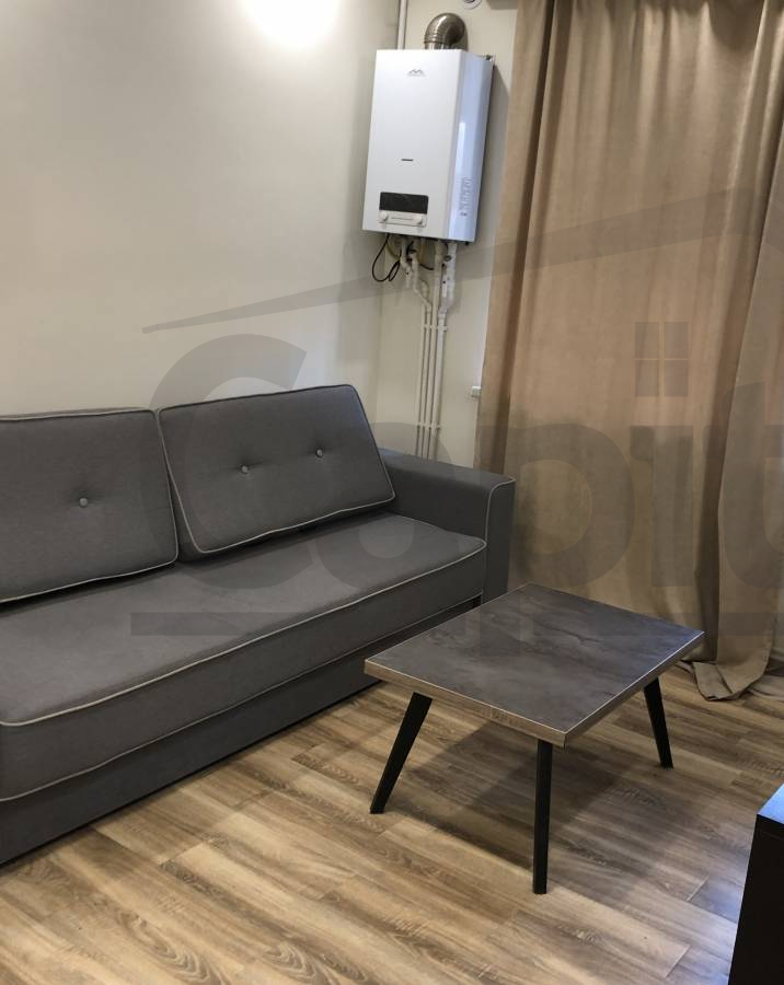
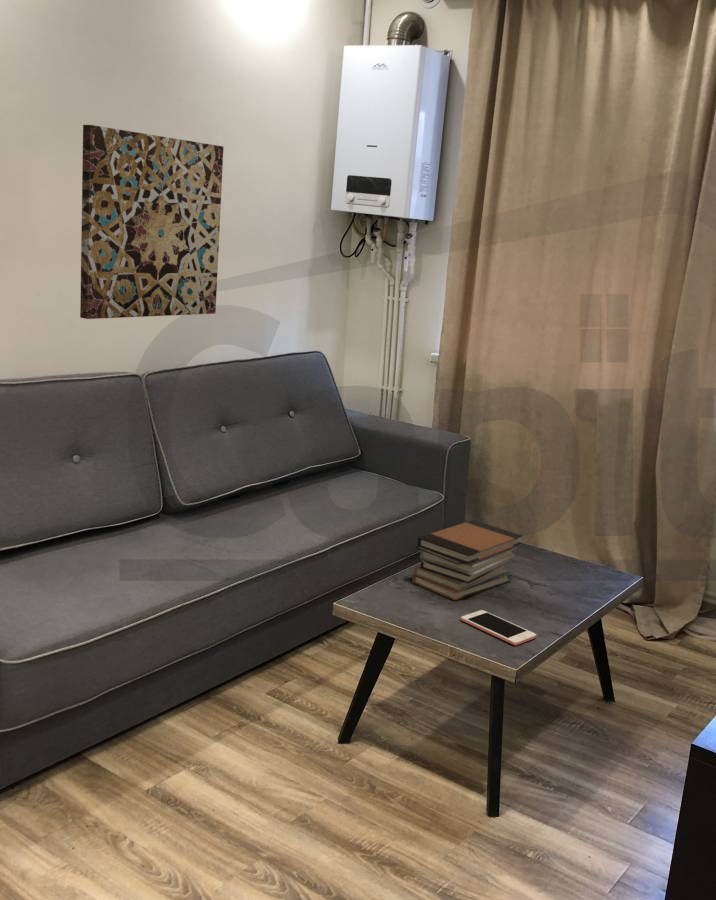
+ wall art [79,124,225,320]
+ cell phone [460,609,537,646]
+ book stack [411,519,523,602]
